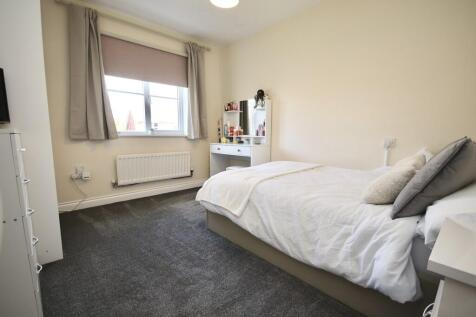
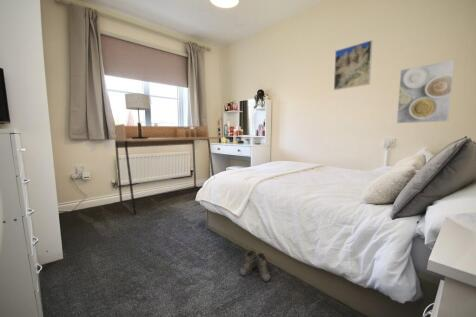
+ boots [238,249,272,283]
+ table lamp [124,92,151,139]
+ desk [114,123,220,216]
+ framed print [396,59,456,124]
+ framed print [333,39,373,91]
